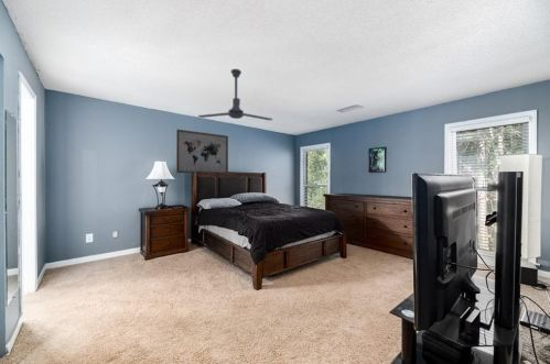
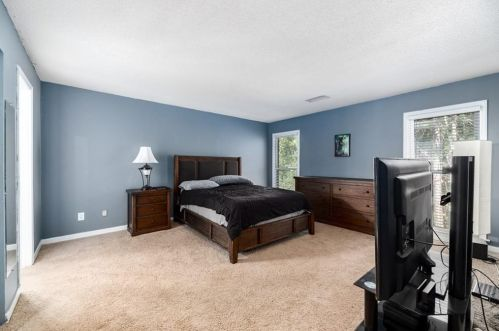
- wall art [175,129,229,175]
- ceiling fan [197,68,273,121]
